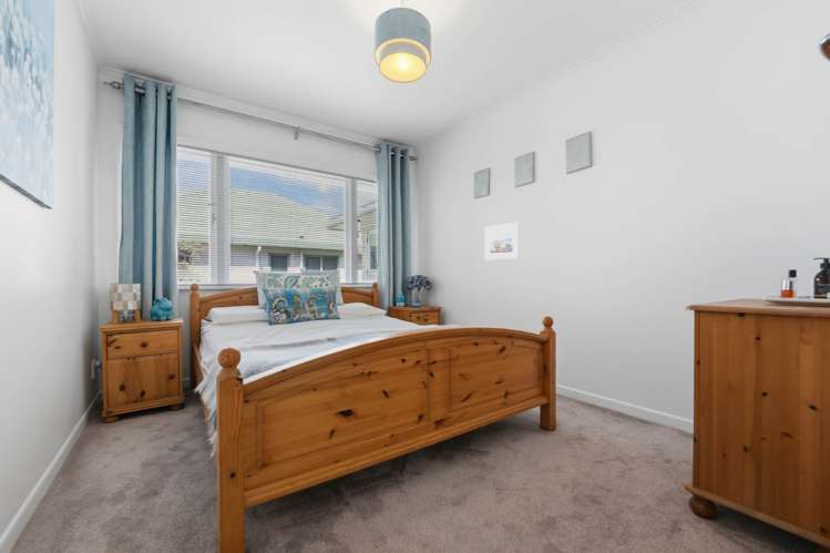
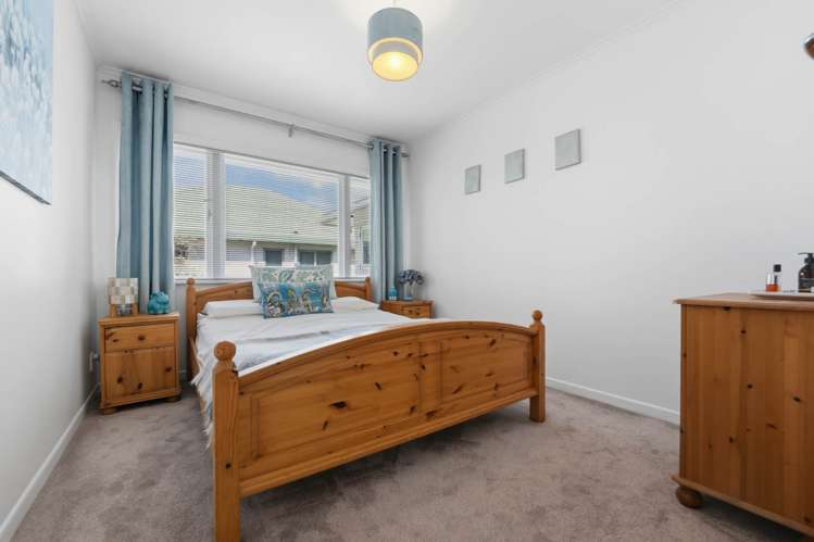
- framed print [484,222,520,260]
